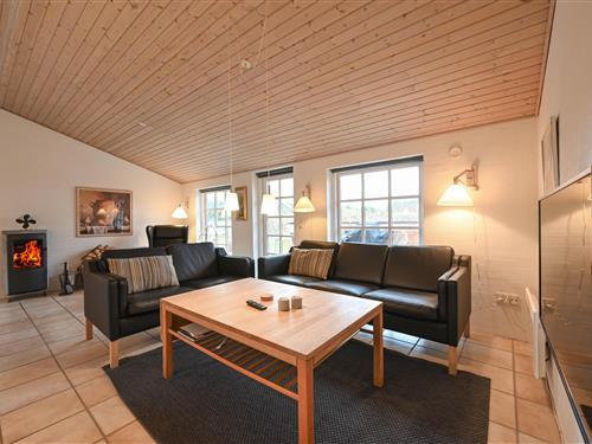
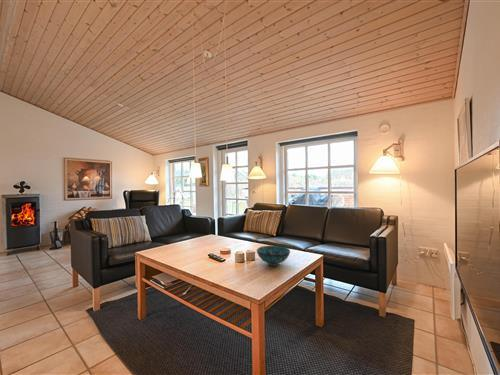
+ decorative bowl [256,245,291,266]
